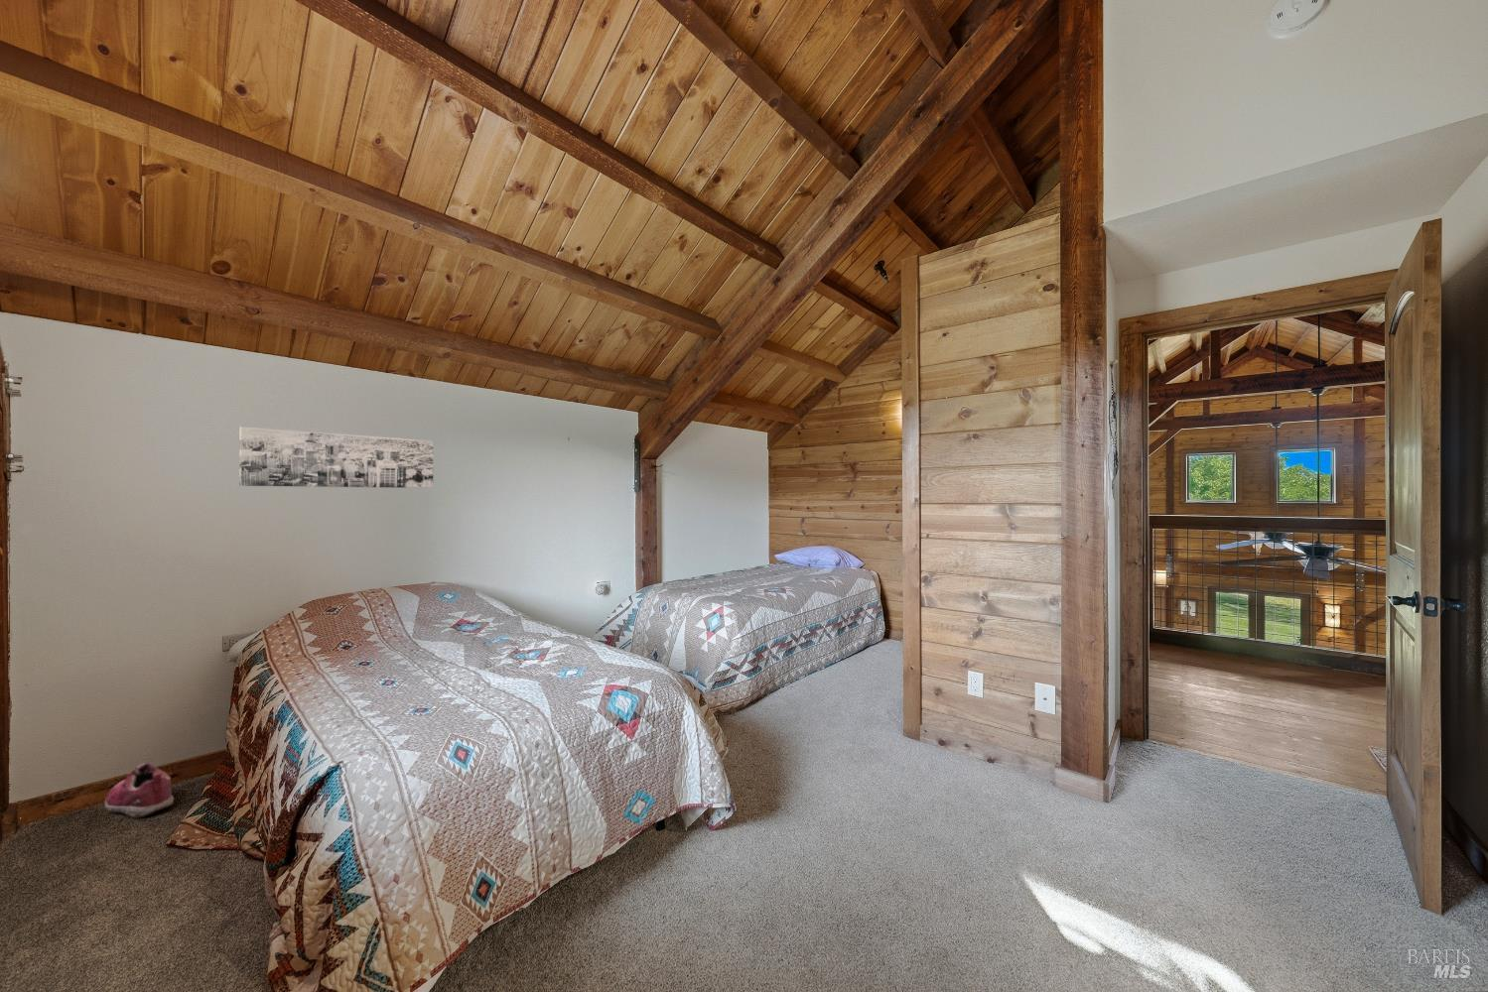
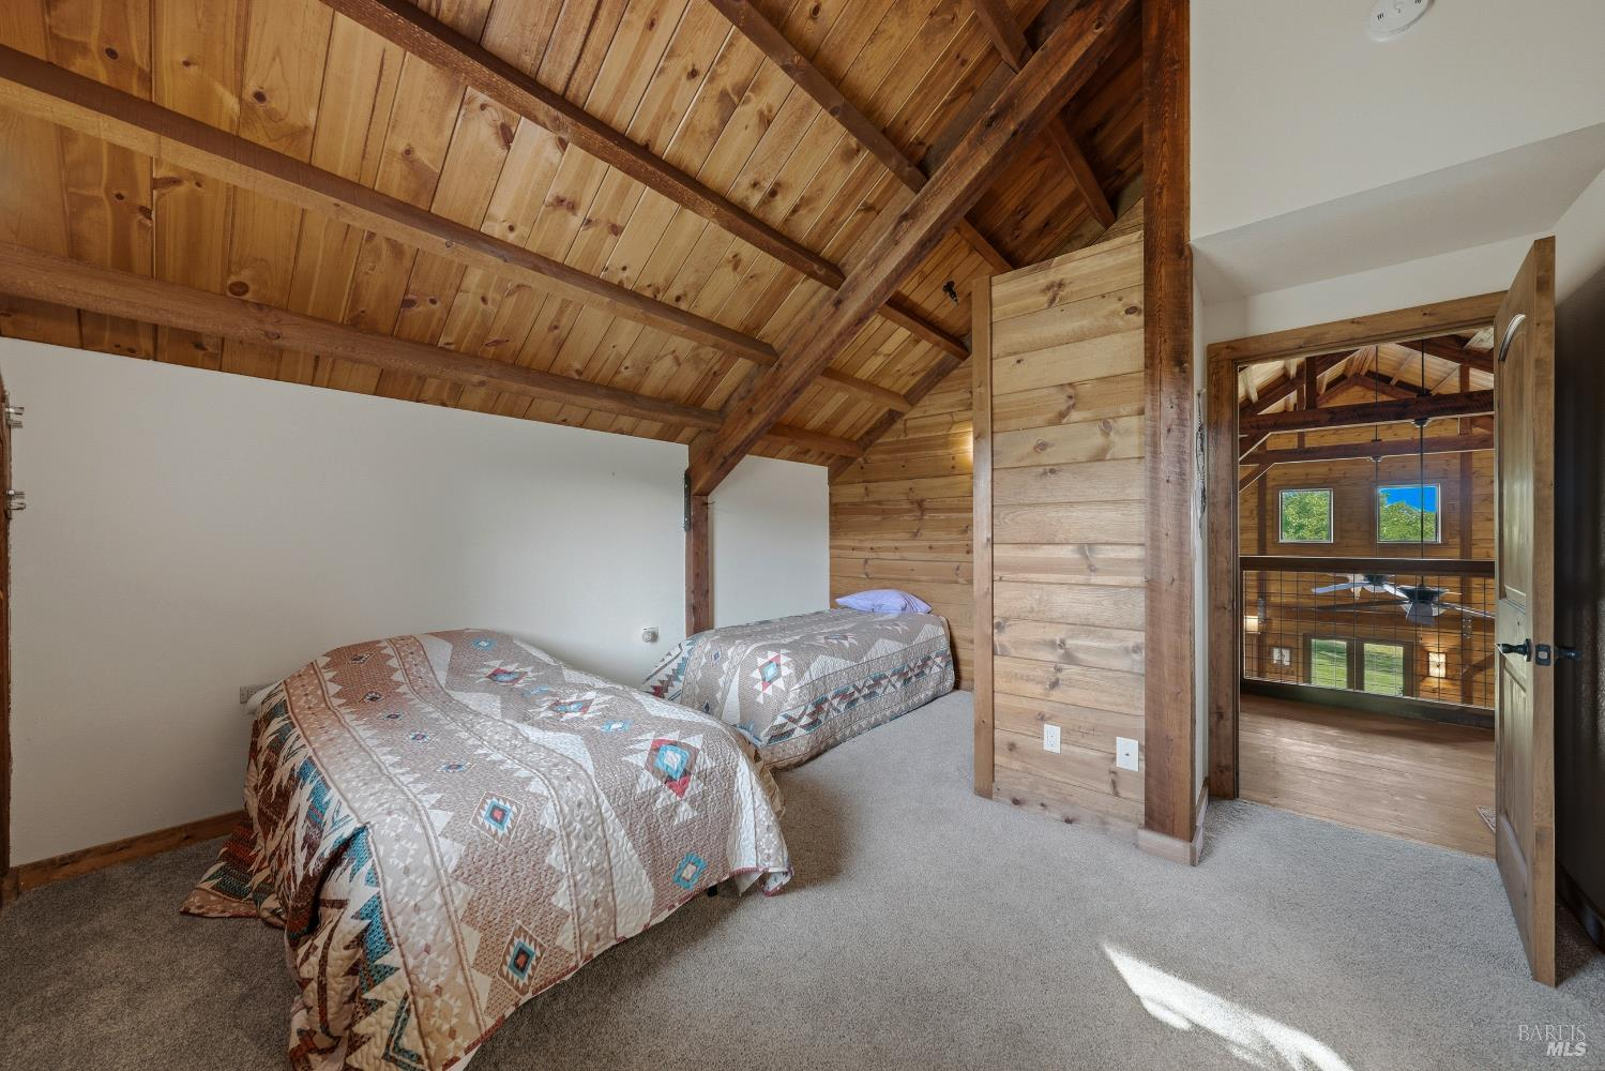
- shoe [104,762,175,819]
- wall art [238,425,434,489]
